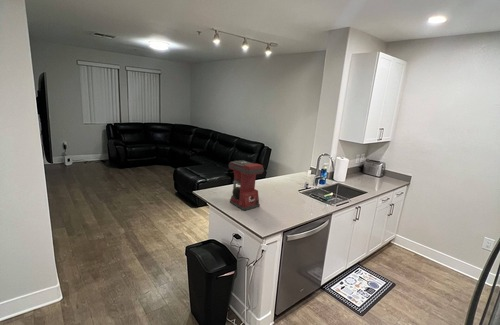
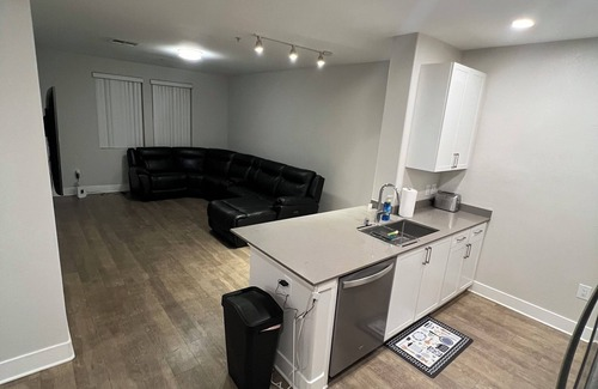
- coffee maker [228,160,265,211]
